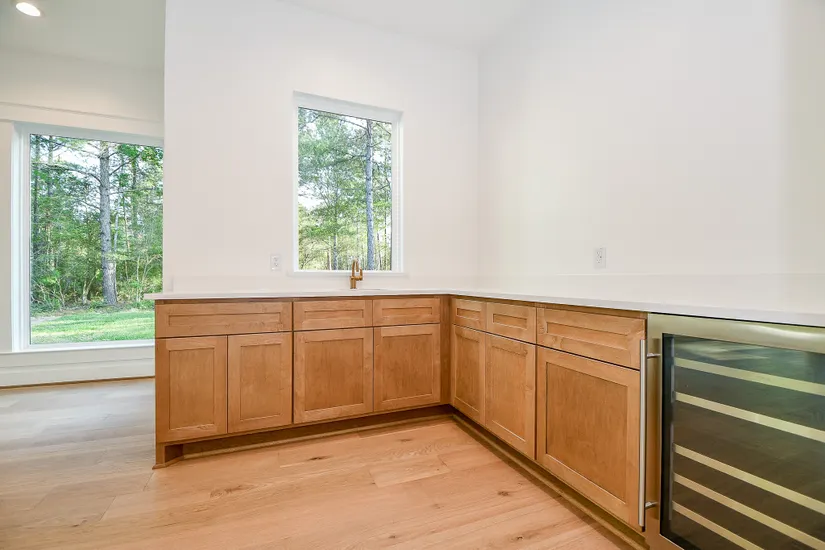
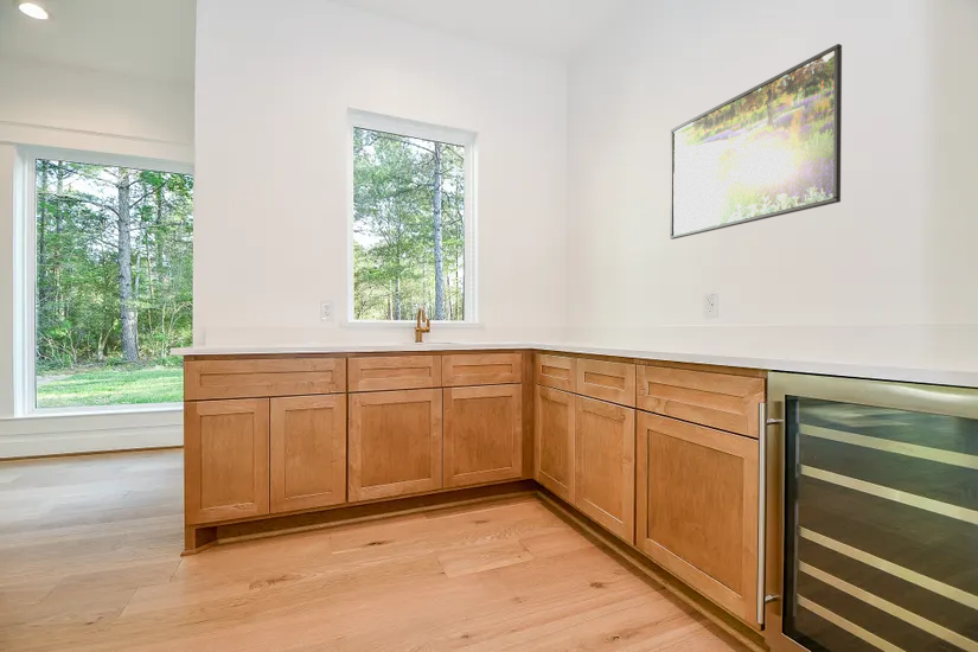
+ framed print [669,43,843,241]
